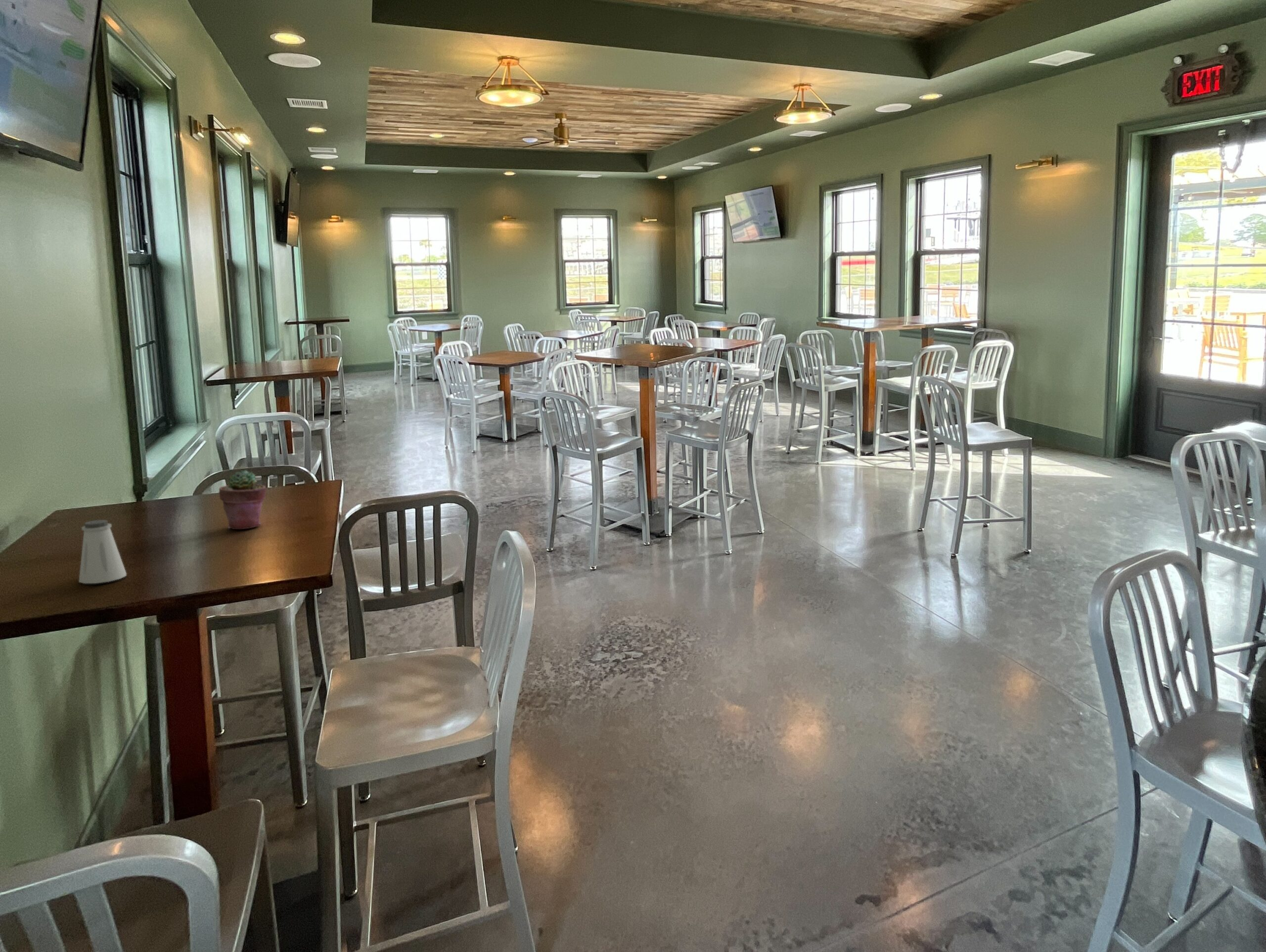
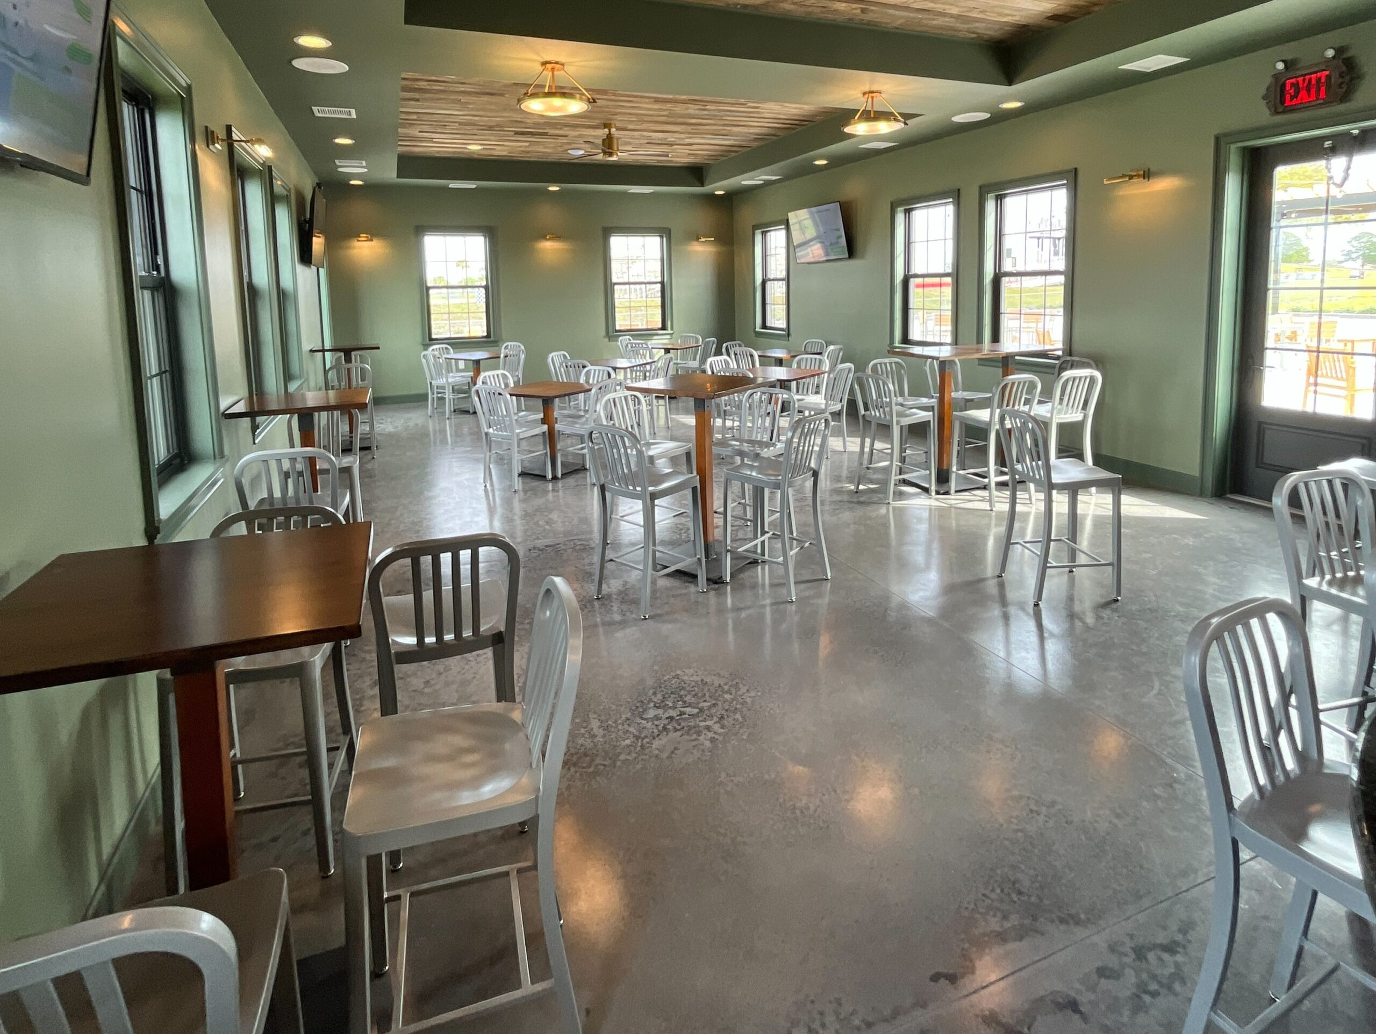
- saltshaker [78,519,127,584]
- potted succulent [218,470,267,530]
